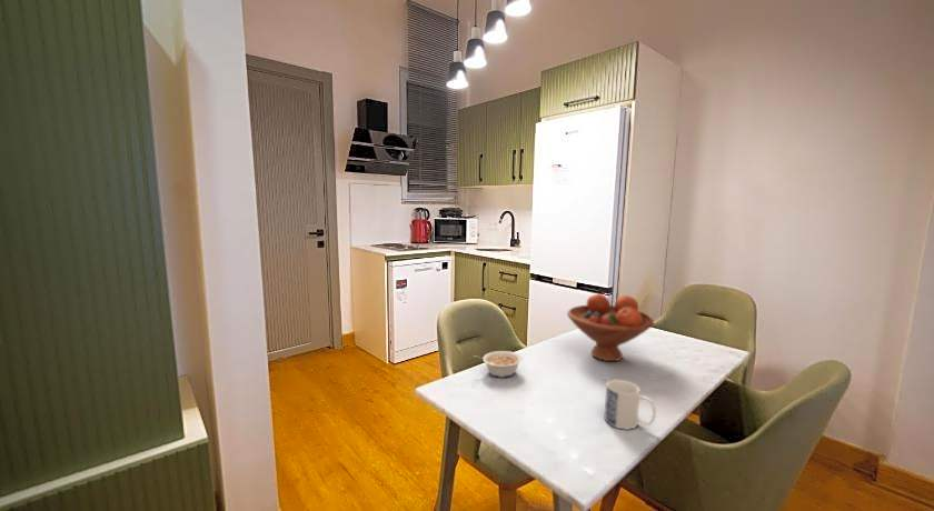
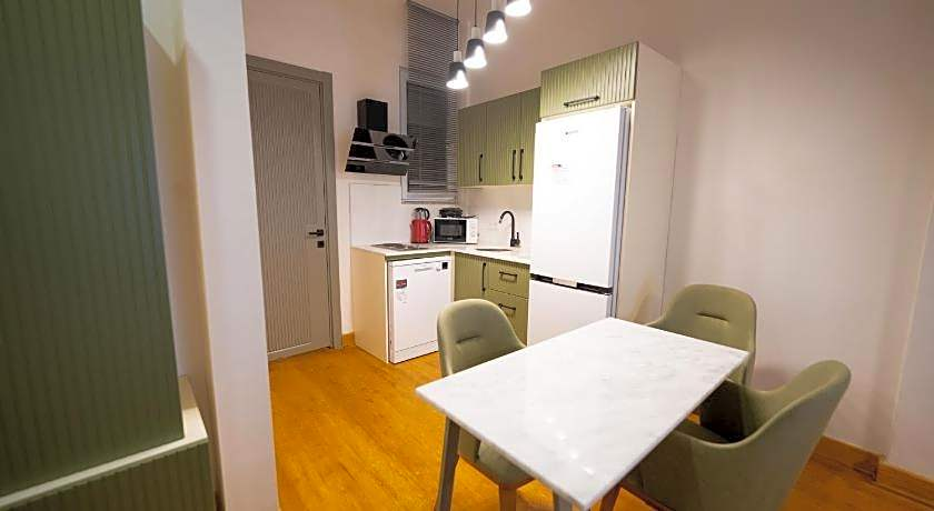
- fruit bowl [566,292,655,362]
- legume [474,350,524,379]
- mug [604,379,657,431]
